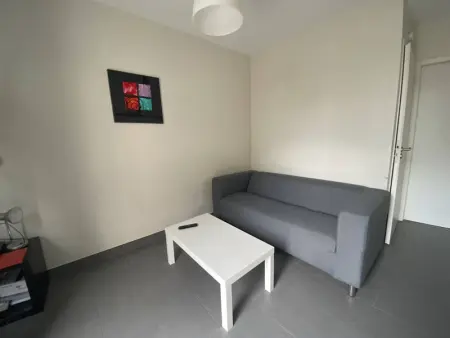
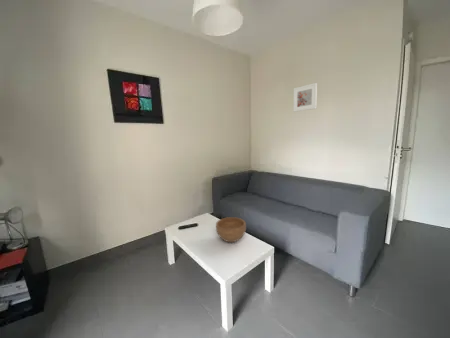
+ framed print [292,82,318,113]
+ bowl [215,216,247,243]
